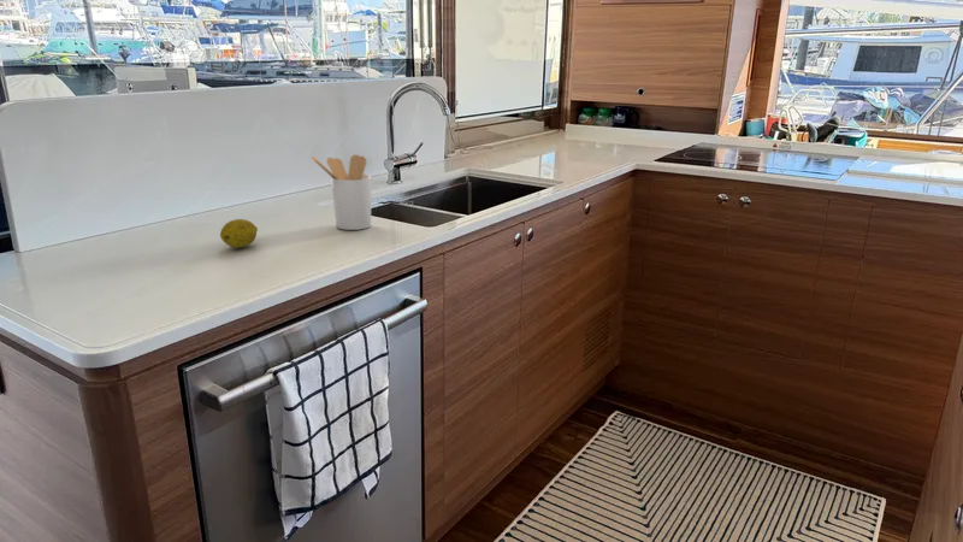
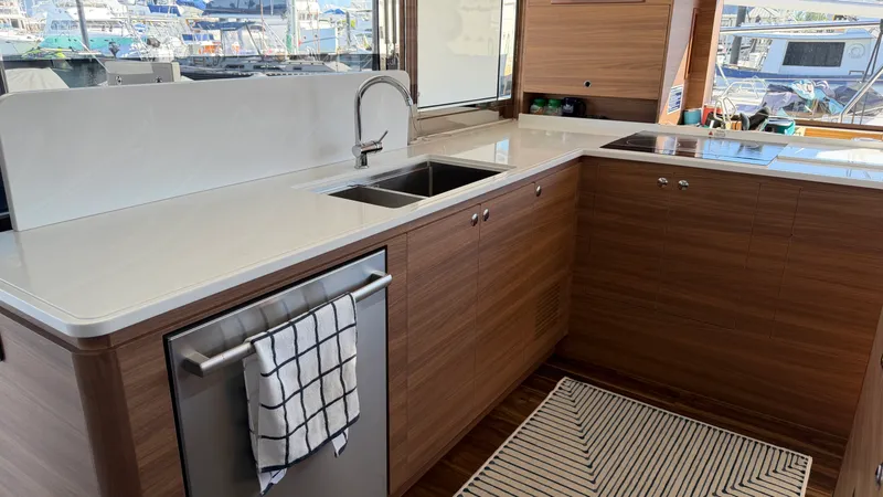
- utensil holder [311,153,373,231]
- fruit [219,218,259,249]
